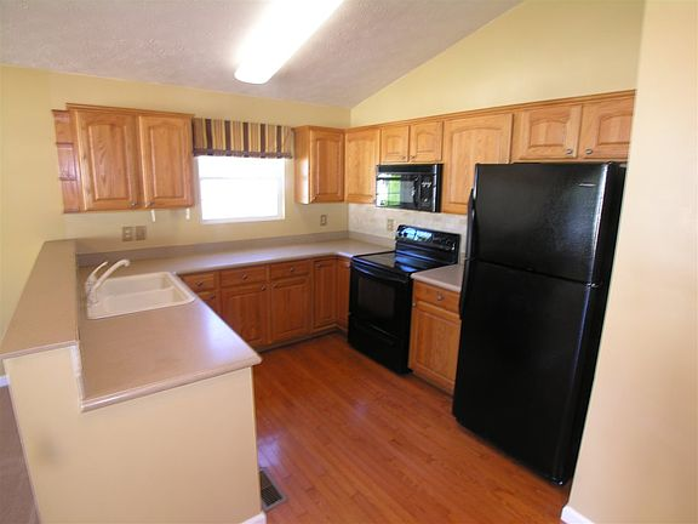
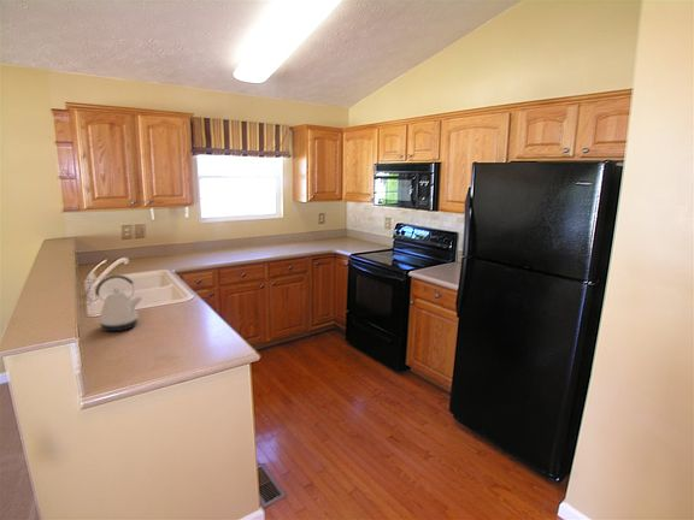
+ kettle [94,274,143,332]
